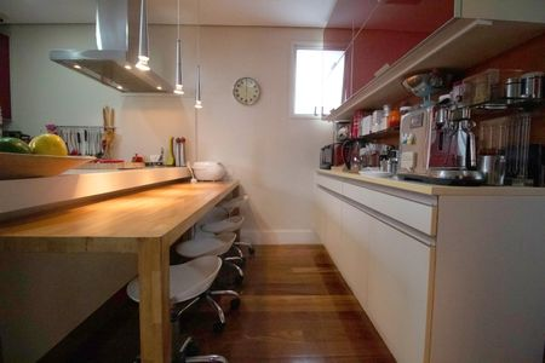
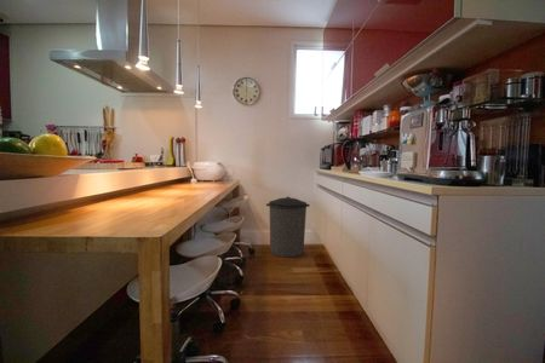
+ trash can [265,196,311,259]
